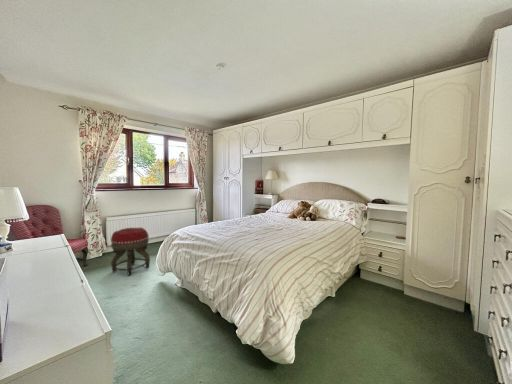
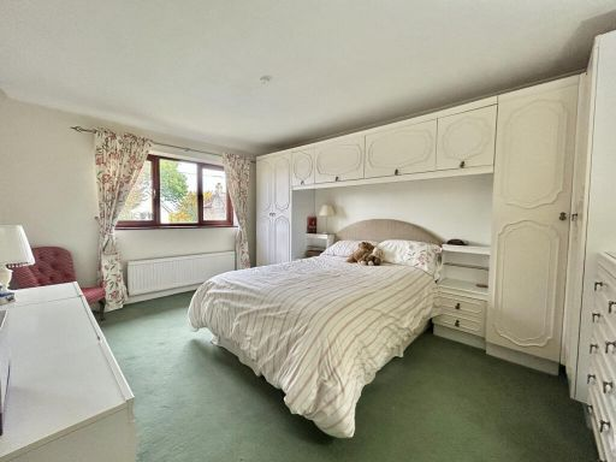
- footstool [110,227,151,277]
